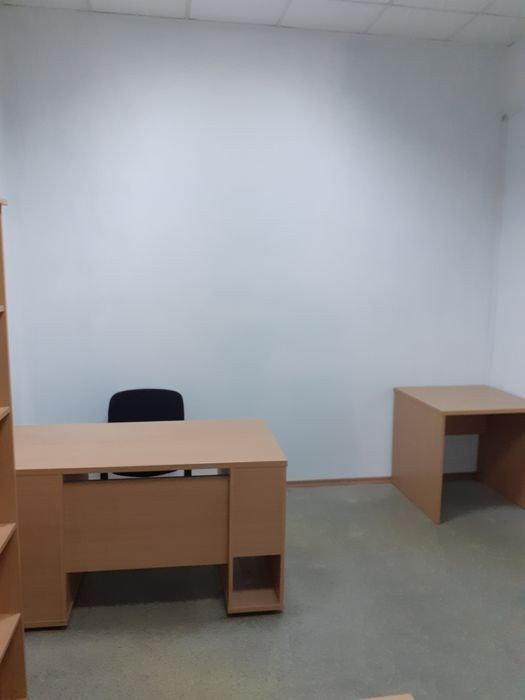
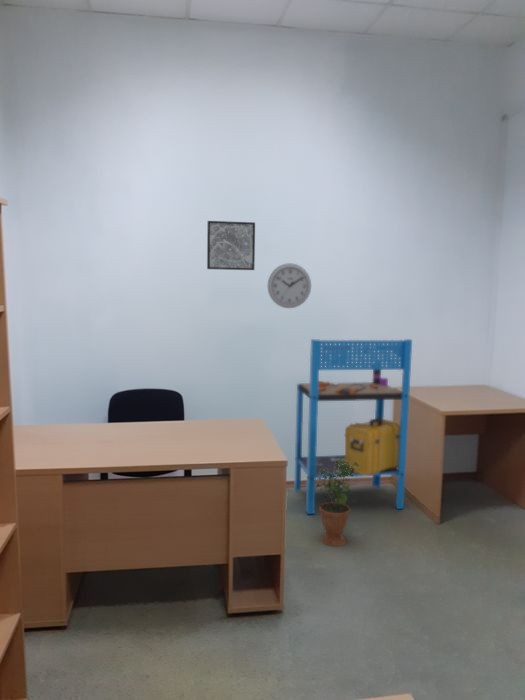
+ shelving unit [293,338,413,515]
+ potted plant [315,455,360,548]
+ wall clock [266,262,312,309]
+ wall art [206,220,256,271]
